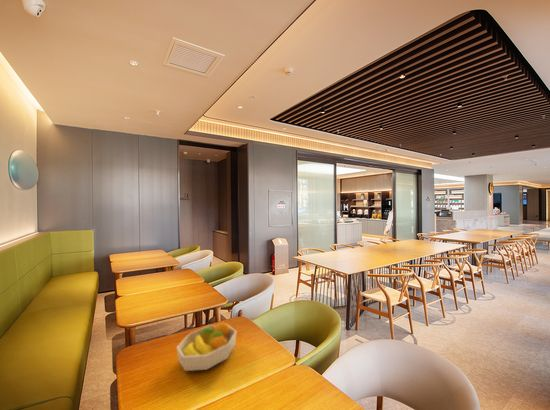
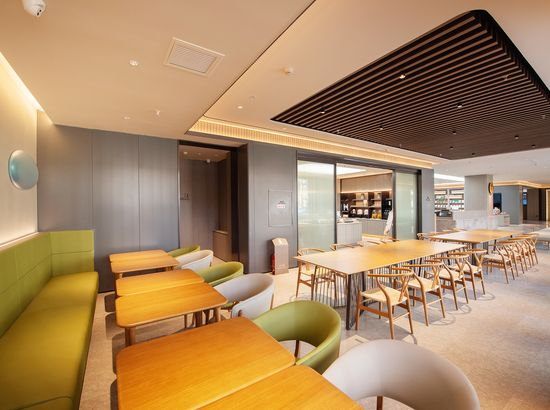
- fruit bowl [176,321,238,372]
